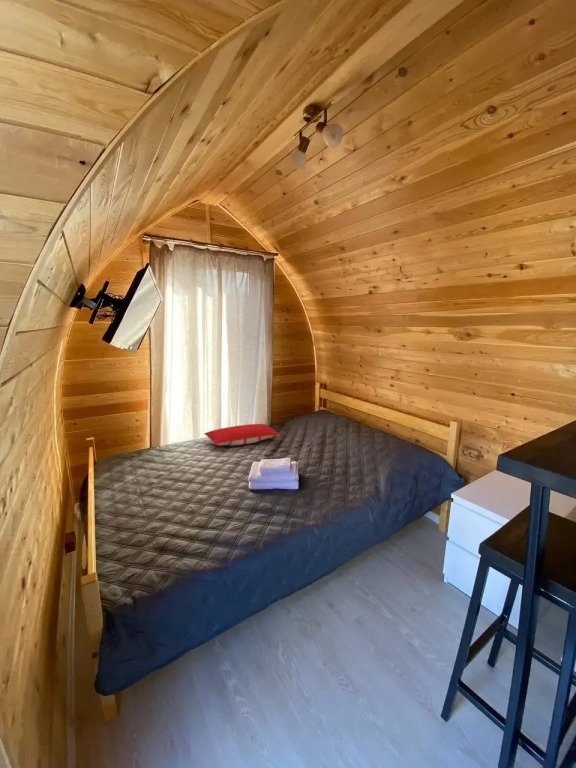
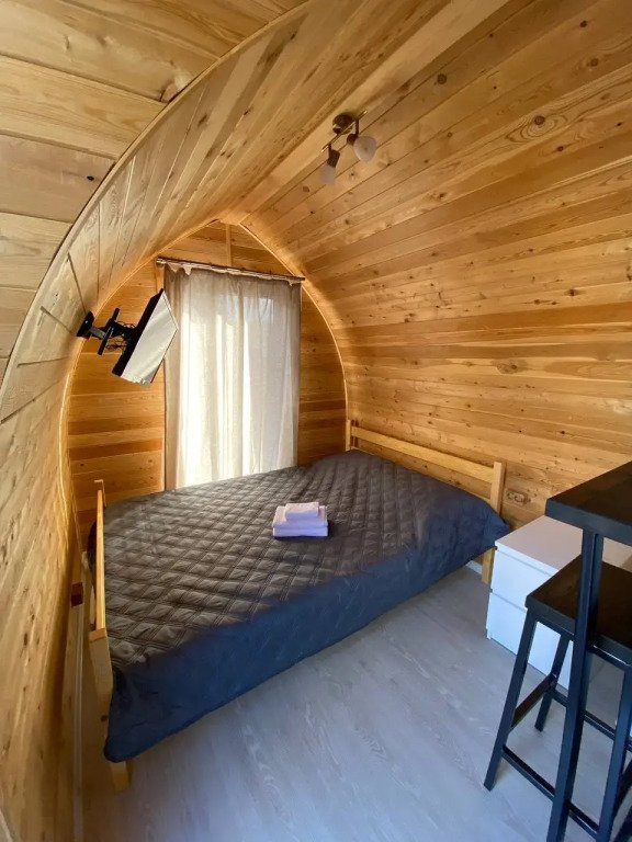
- pillow [203,423,281,446]
